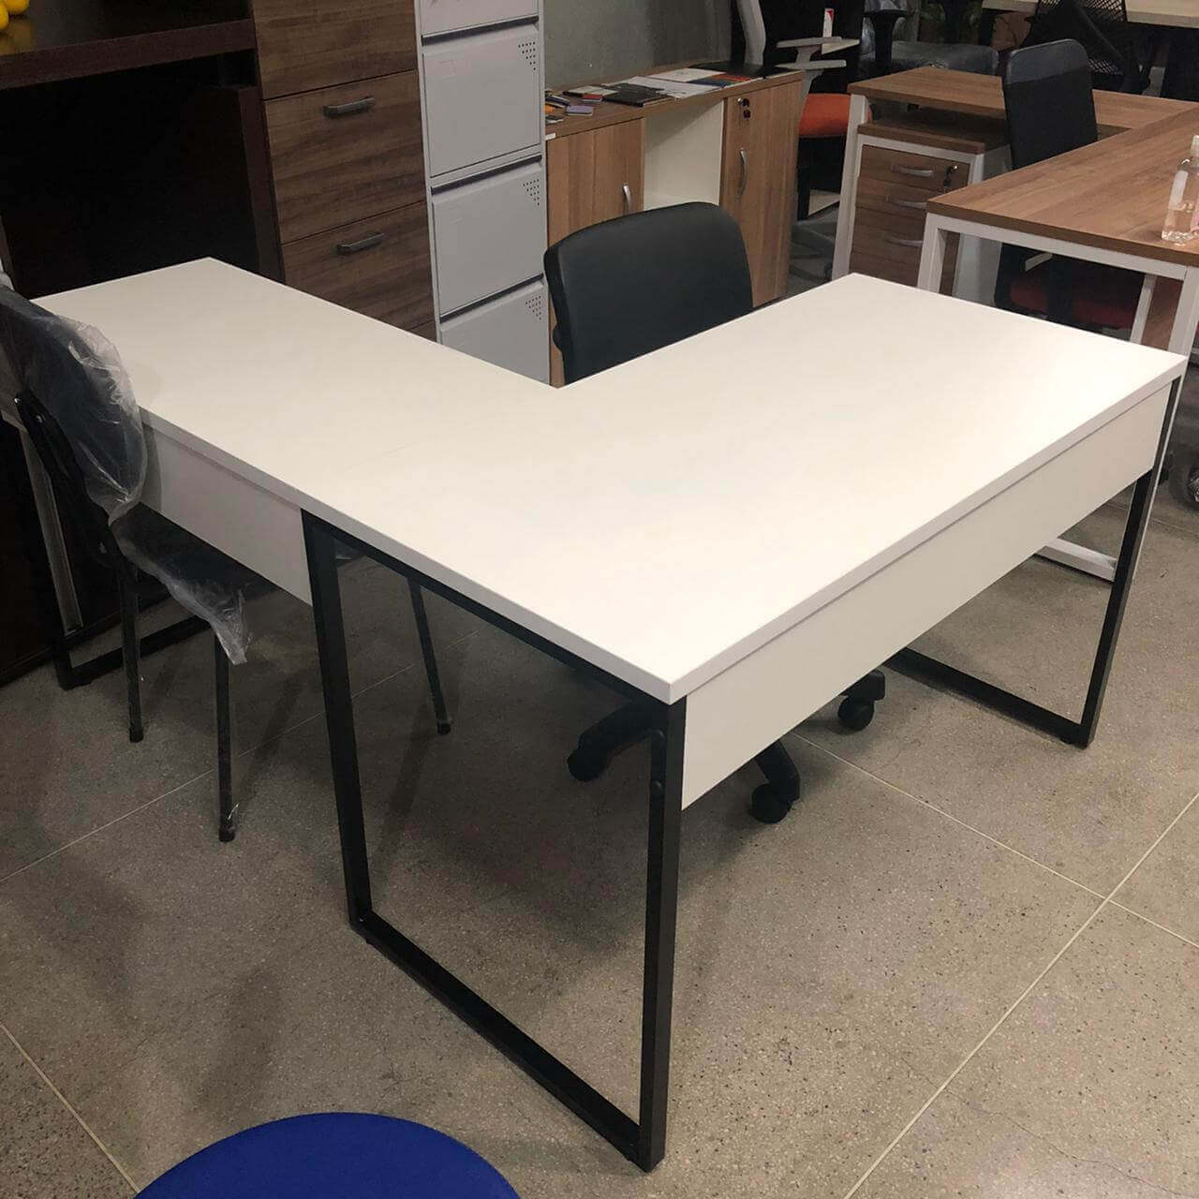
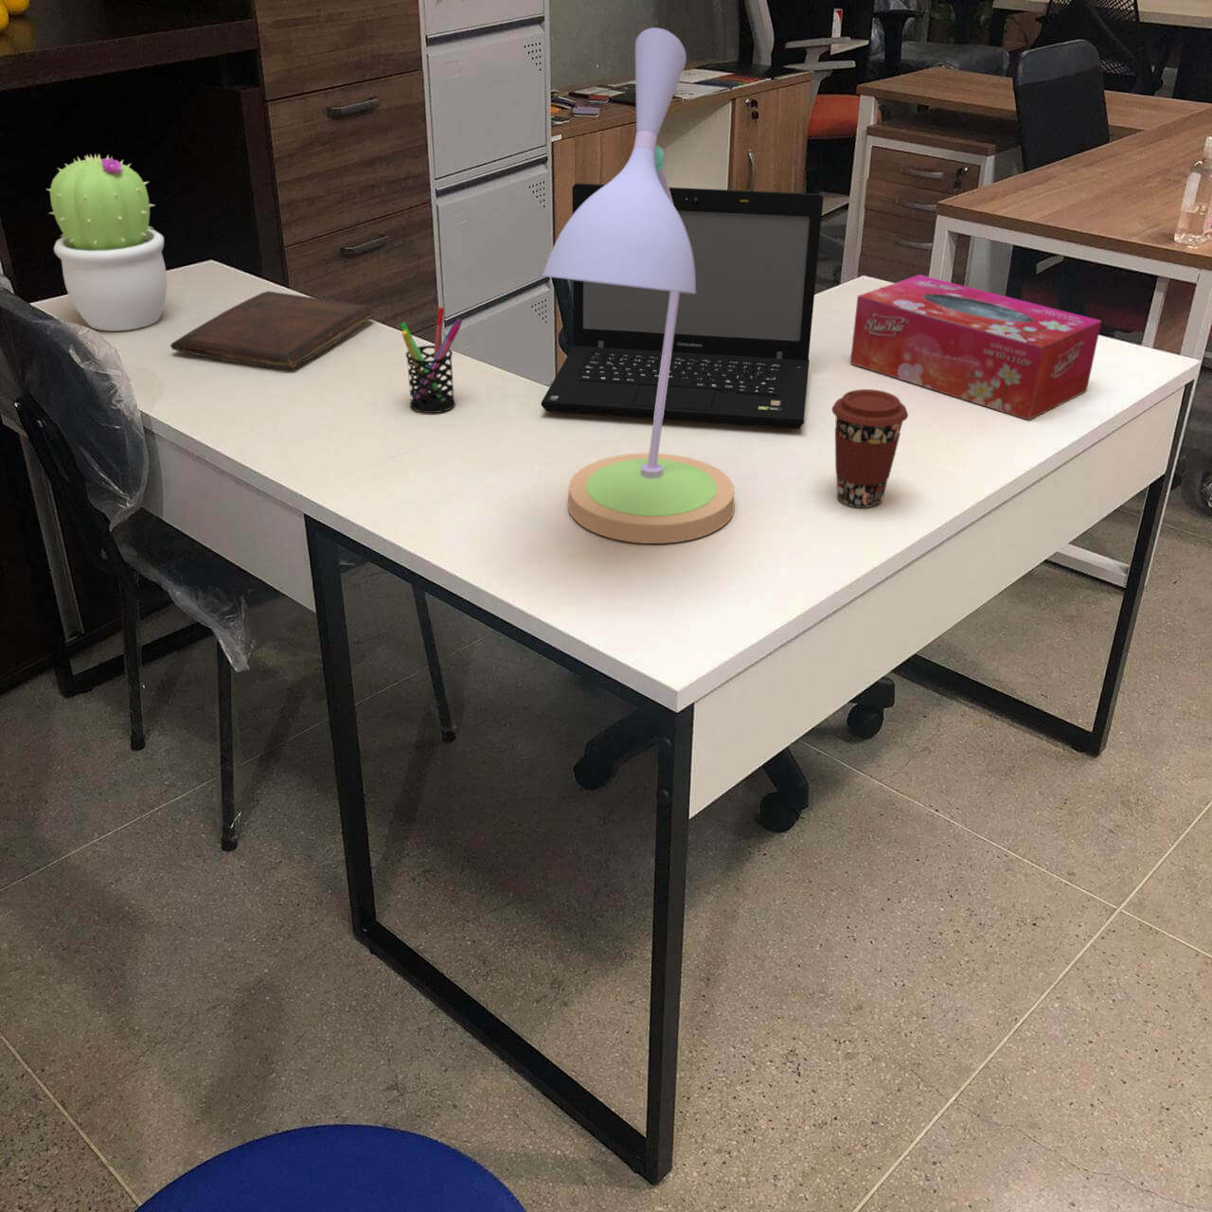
+ desk lamp [542,28,736,545]
+ book [170,291,376,371]
+ laptop [541,183,825,430]
+ flowerpot [47,153,168,332]
+ tissue box [849,274,1102,422]
+ coffee cup [831,388,909,508]
+ pen holder [398,306,463,414]
